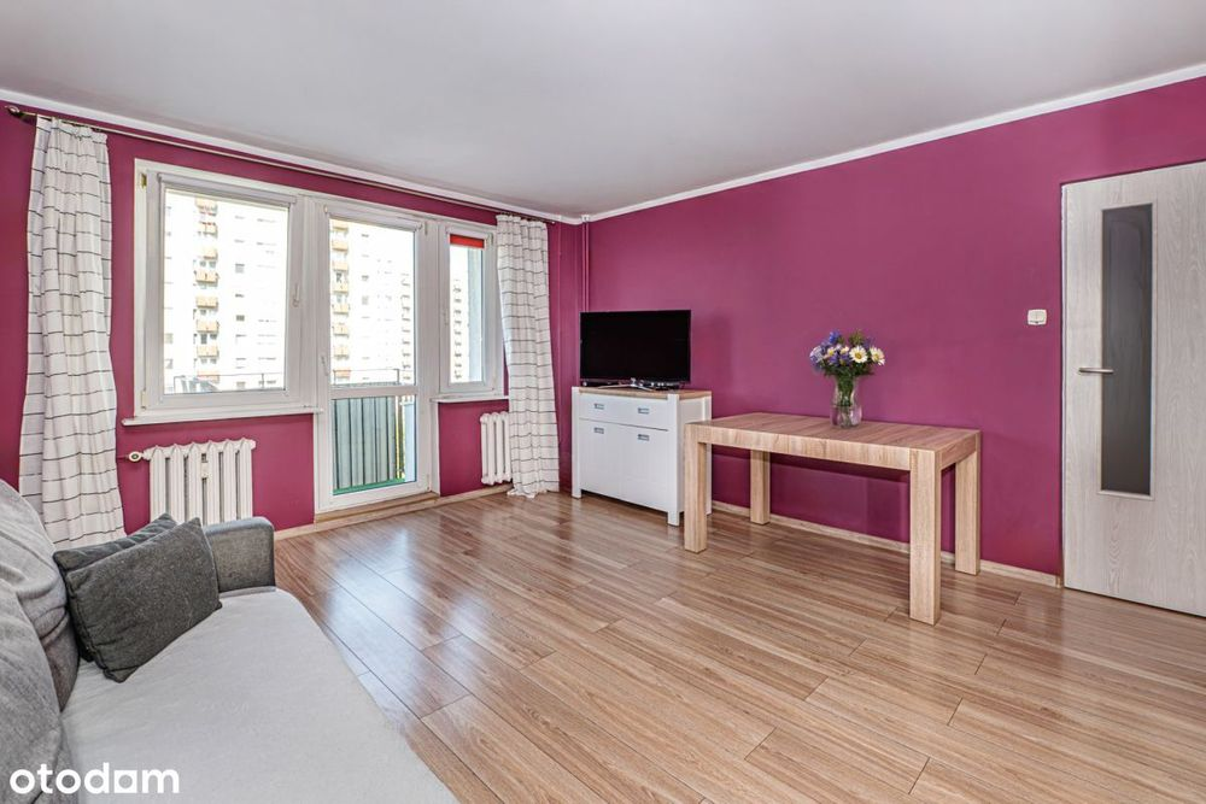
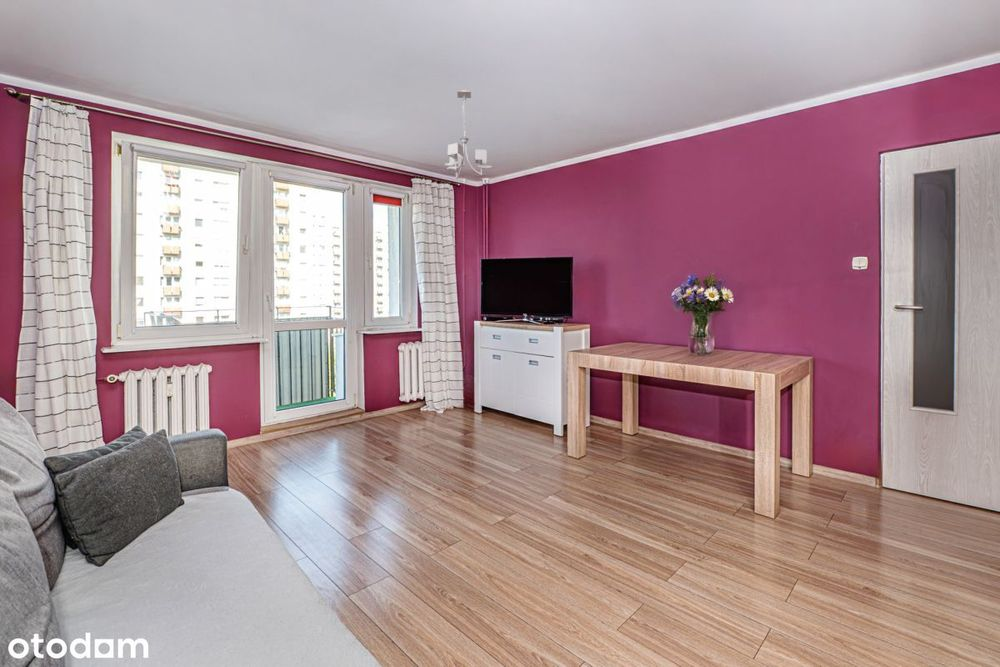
+ ceiling light fixture [444,89,494,180]
